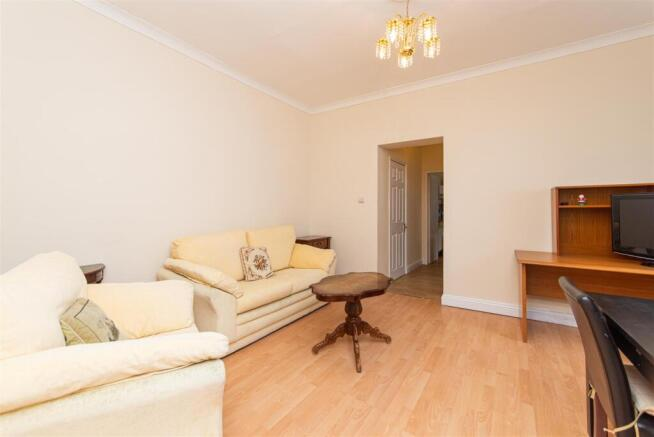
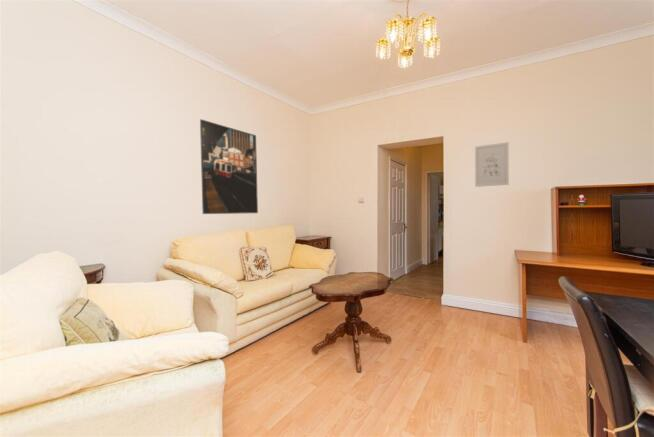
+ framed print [199,118,259,215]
+ wall art [474,141,510,188]
